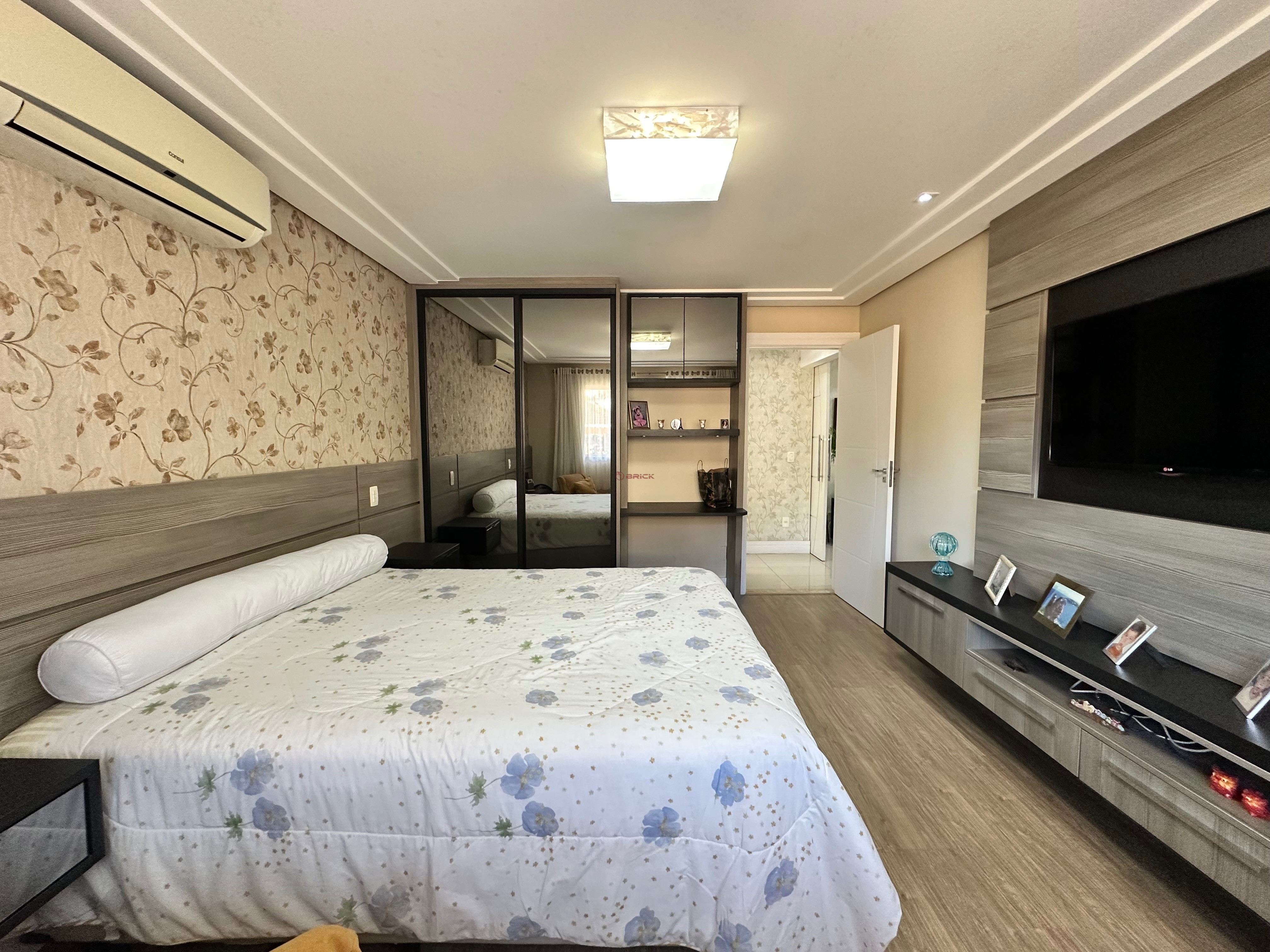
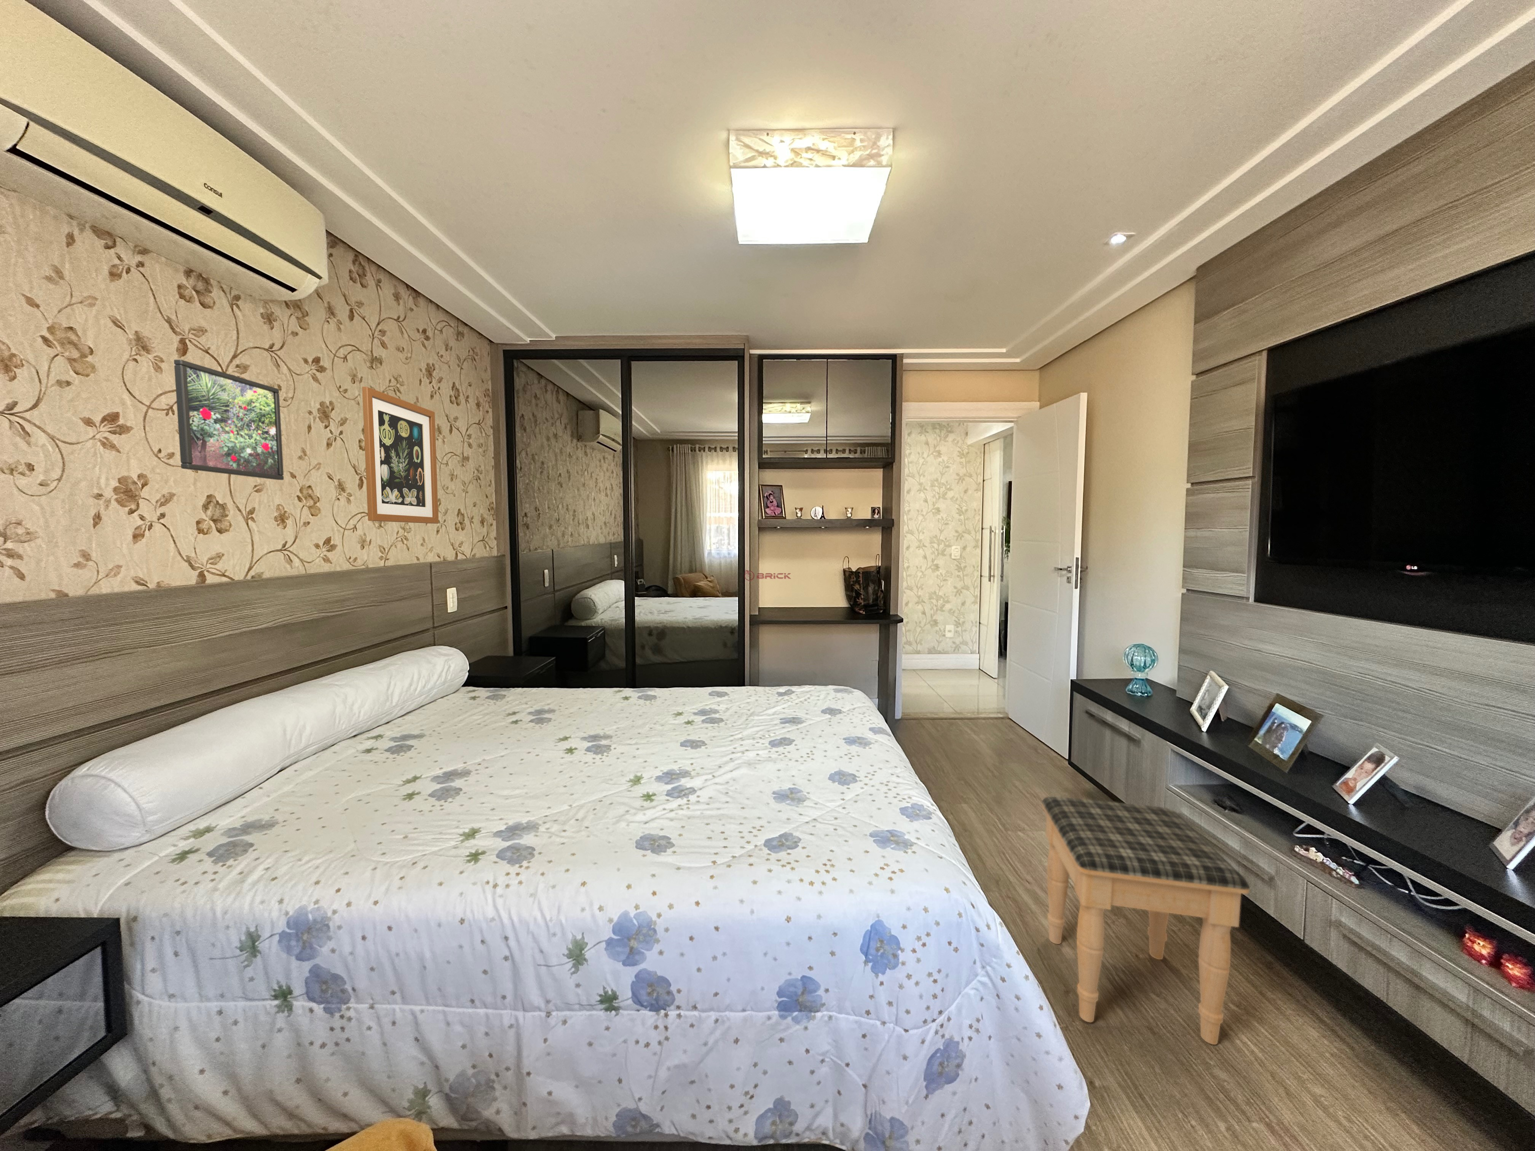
+ footstool [1041,797,1250,1045]
+ wall art [361,387,439,524]
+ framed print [174,359,284,480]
